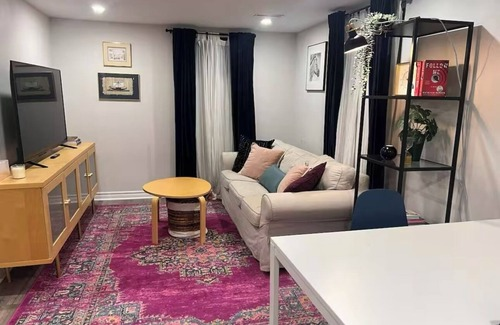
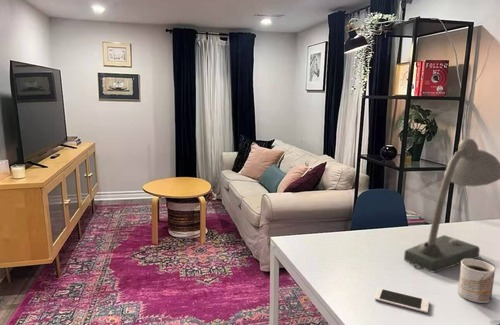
+ cell phone [374,287,430,314]
+ desk lamp [403,138,500,274]
+ mug [457,259,496,304]
